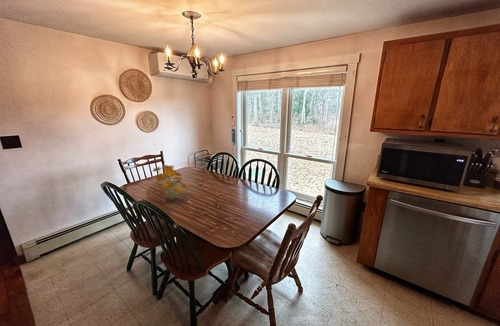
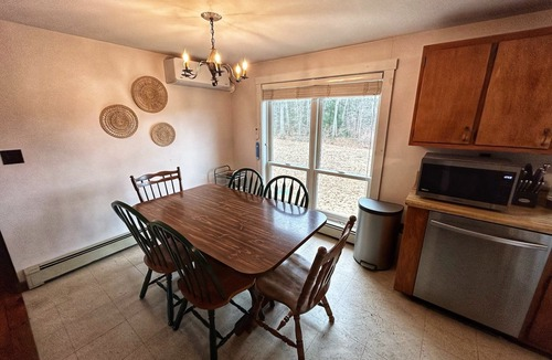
- flower arrangement [151,164,189,201]
